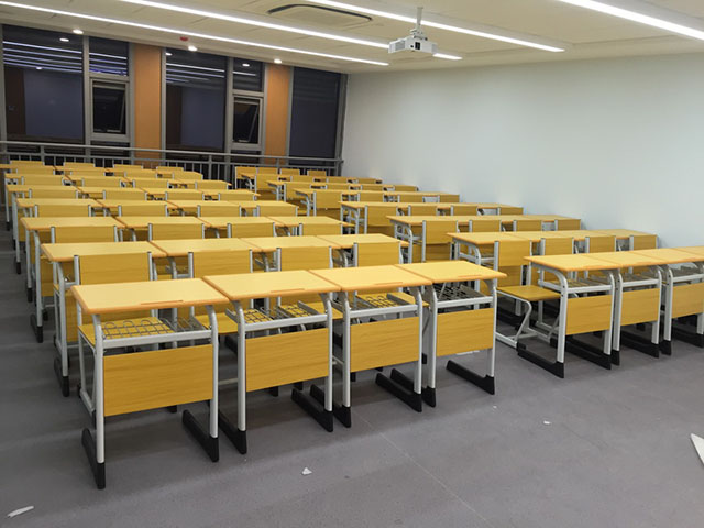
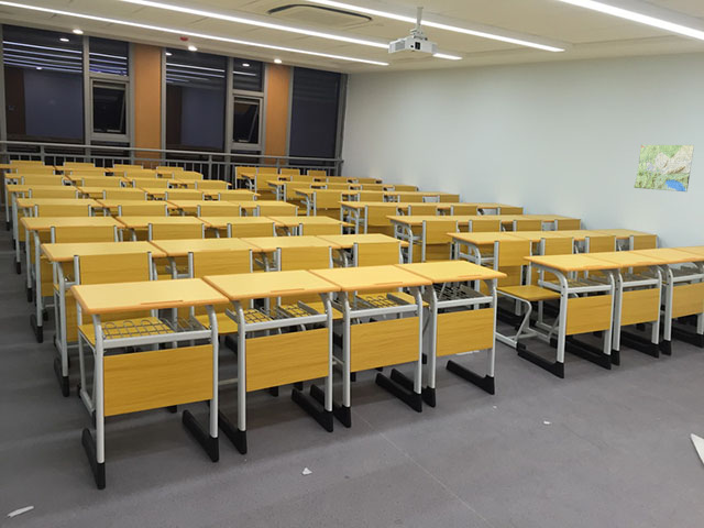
+ road map [632,144,695,193]
